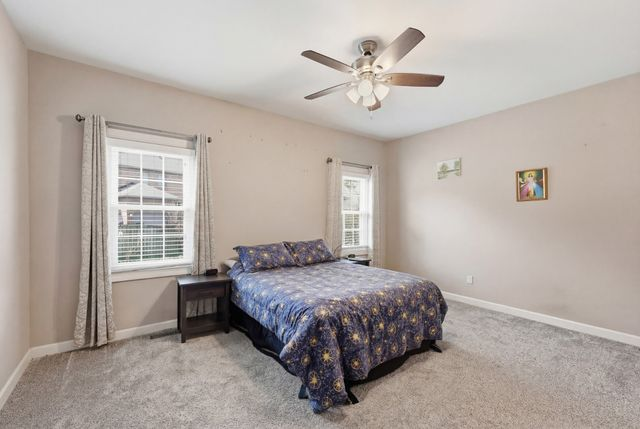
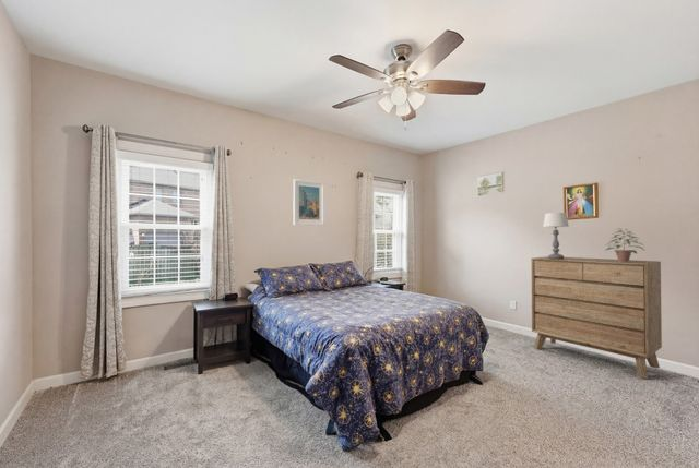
+ table lamp [542,212,570,259]
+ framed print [292,178,325,227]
+ dresser [530,255,663,380]
+ potted plant [604,227,645,262]
